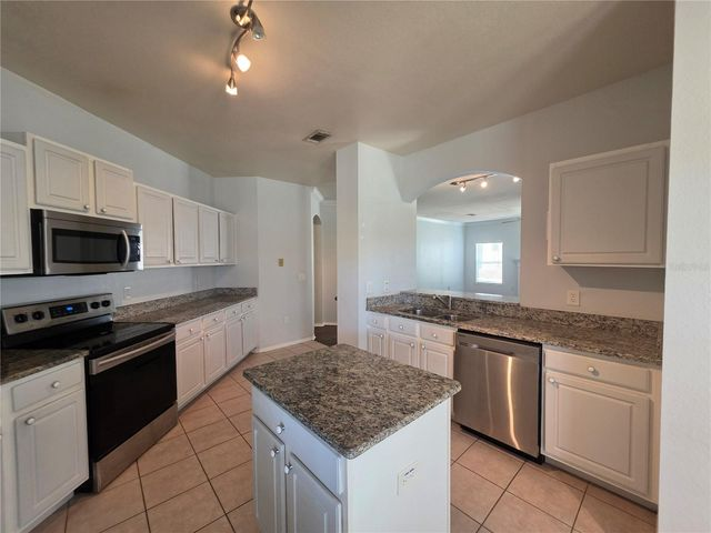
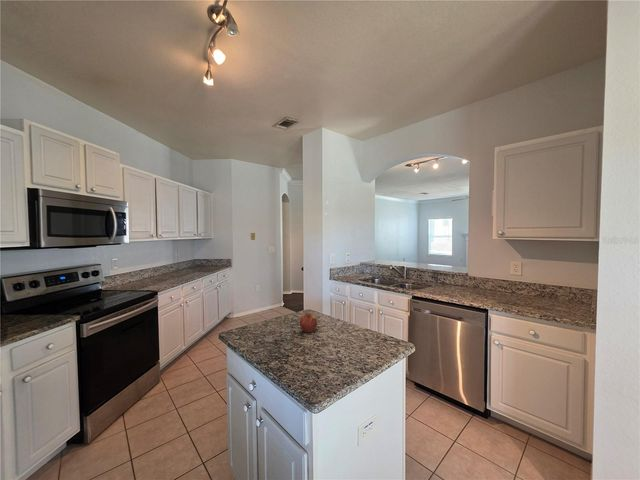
+ apple [299,313,318,333]
